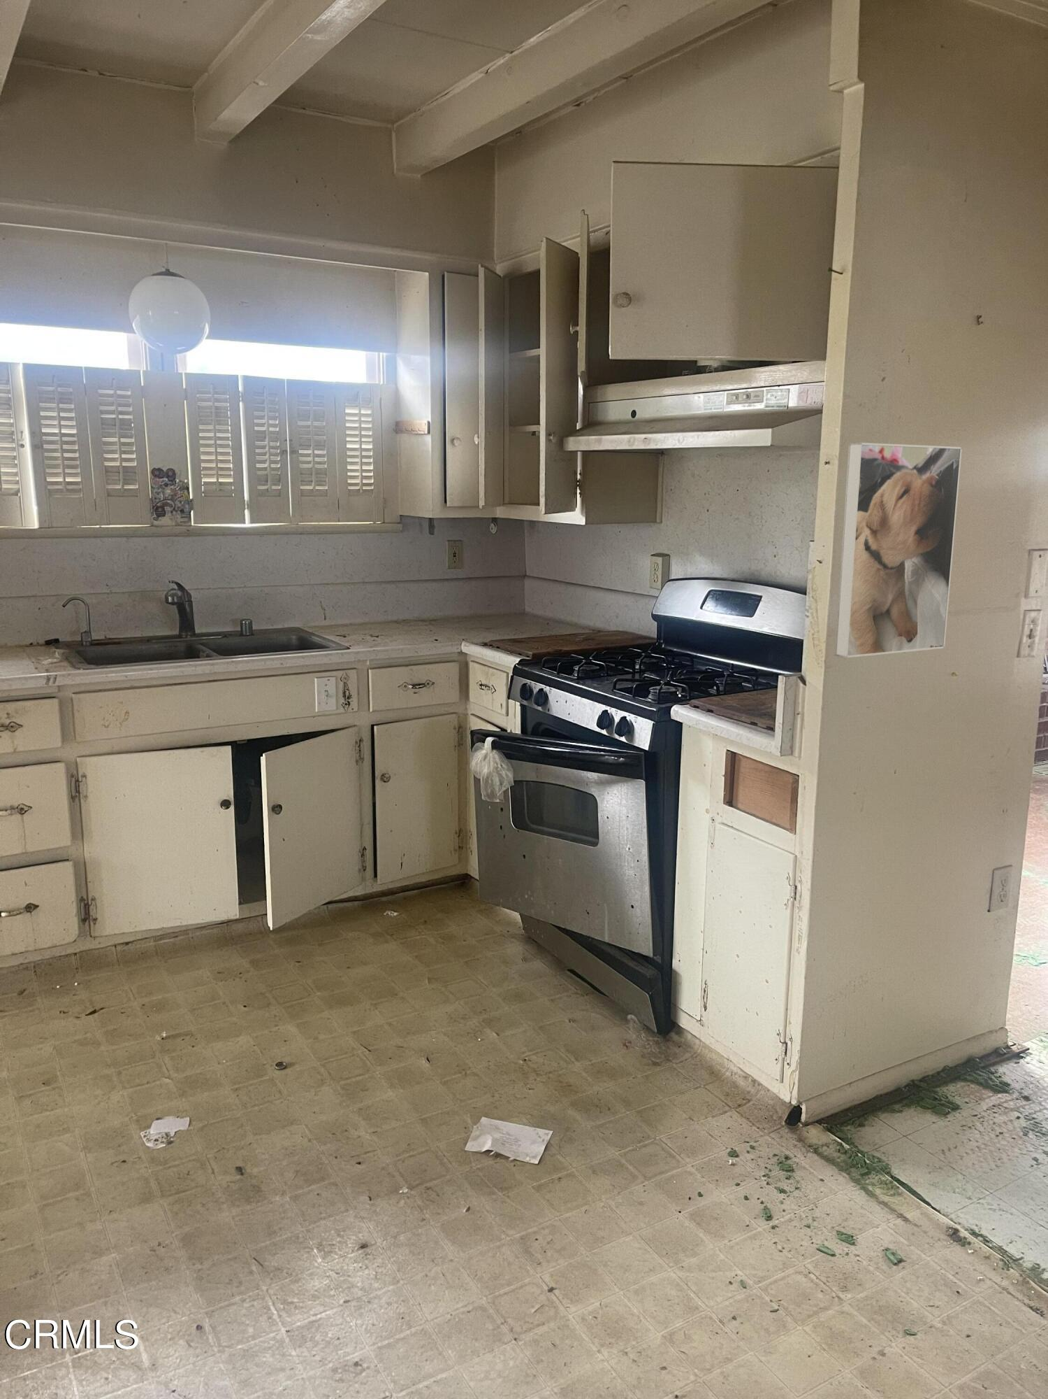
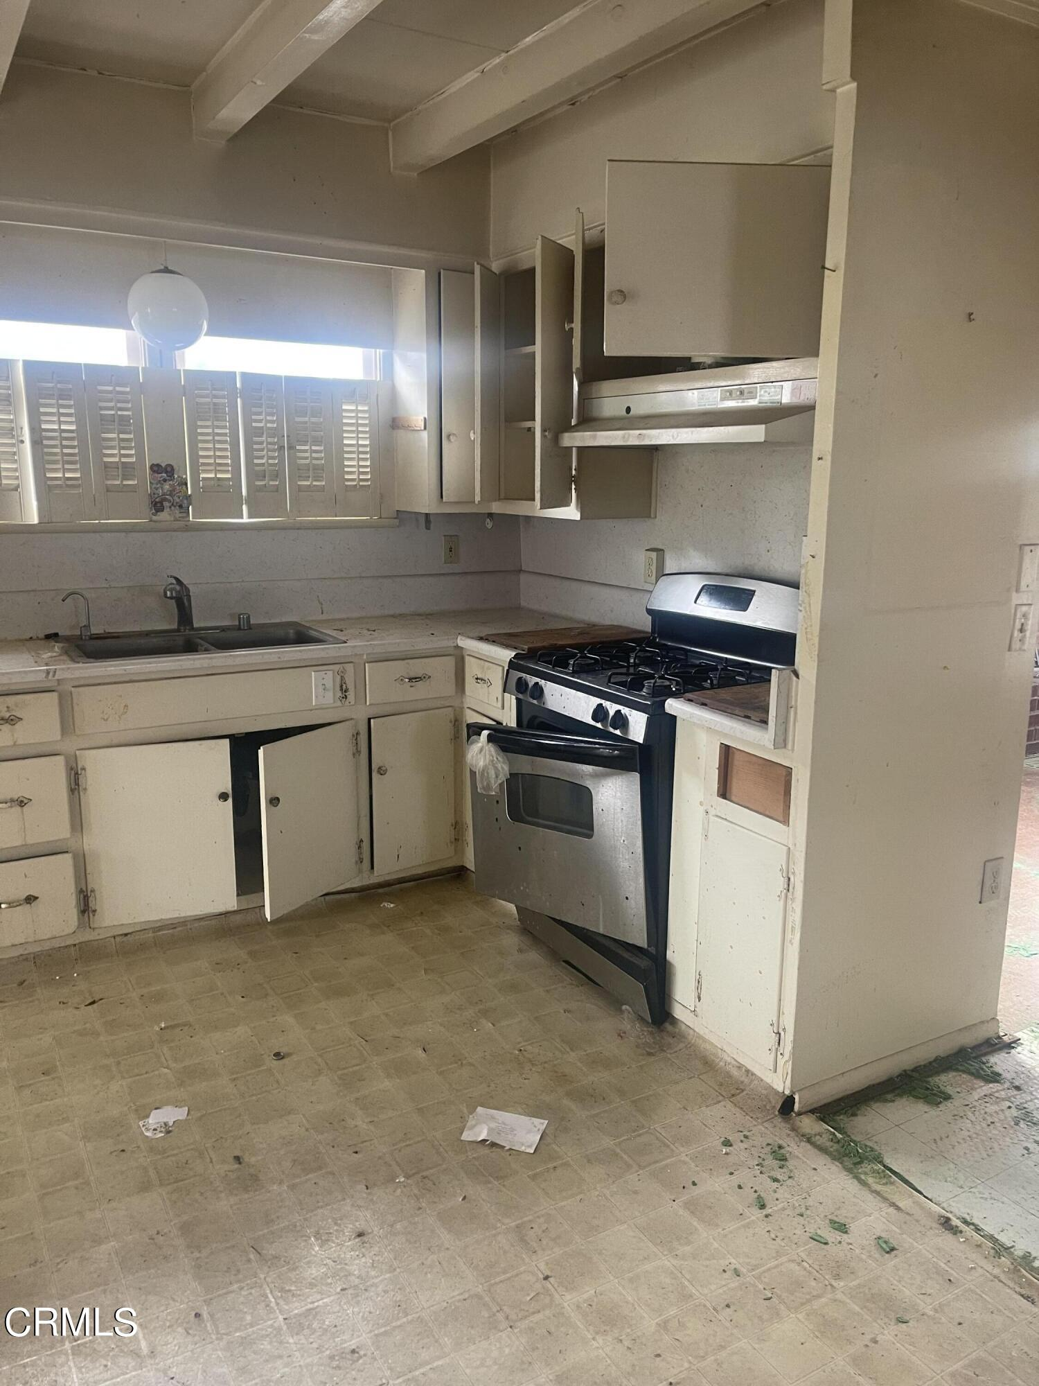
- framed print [834,442,963,659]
